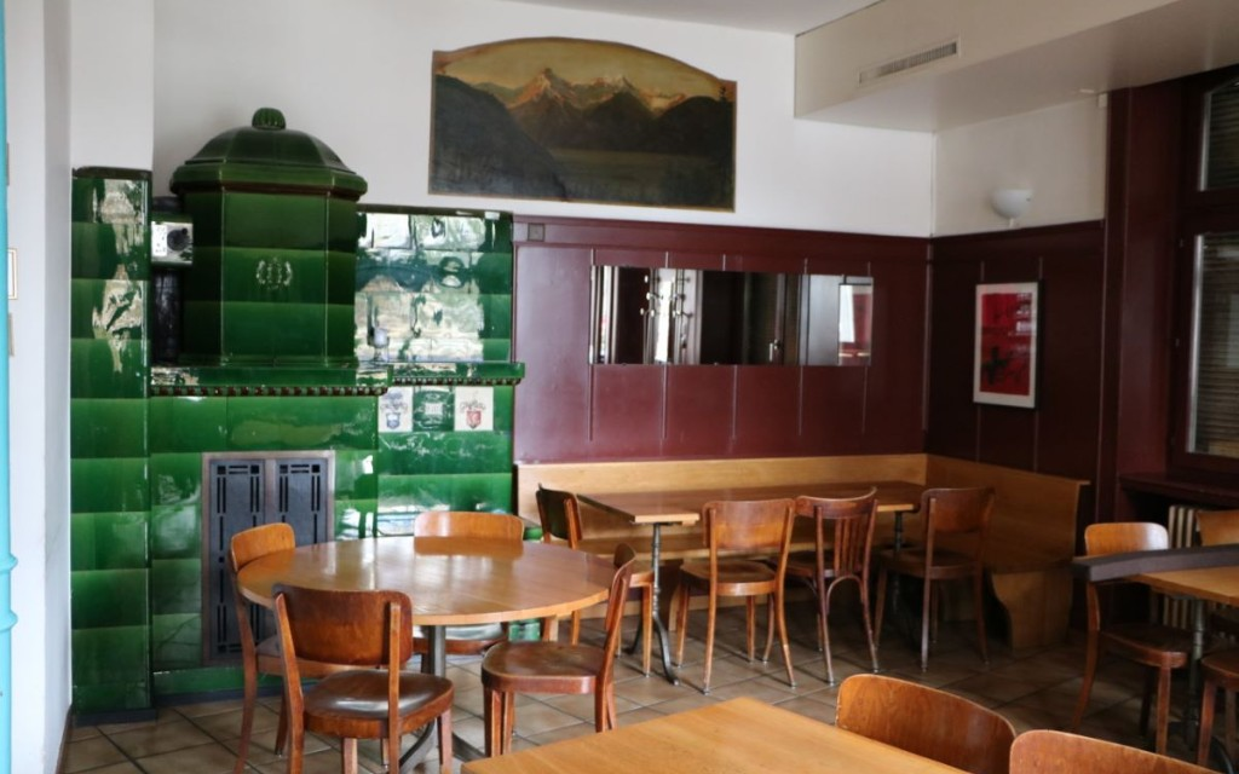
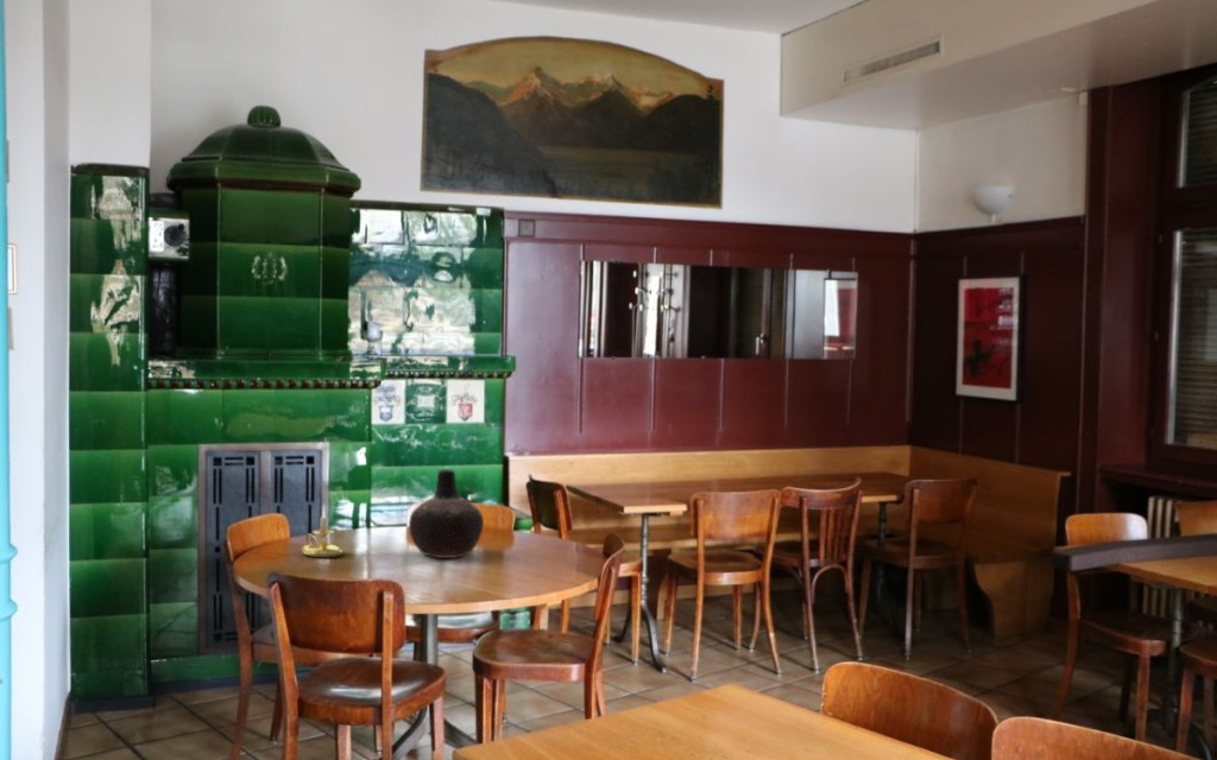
+ candle holder [299,504,347,558]
+ vase [408,468,485,559]
